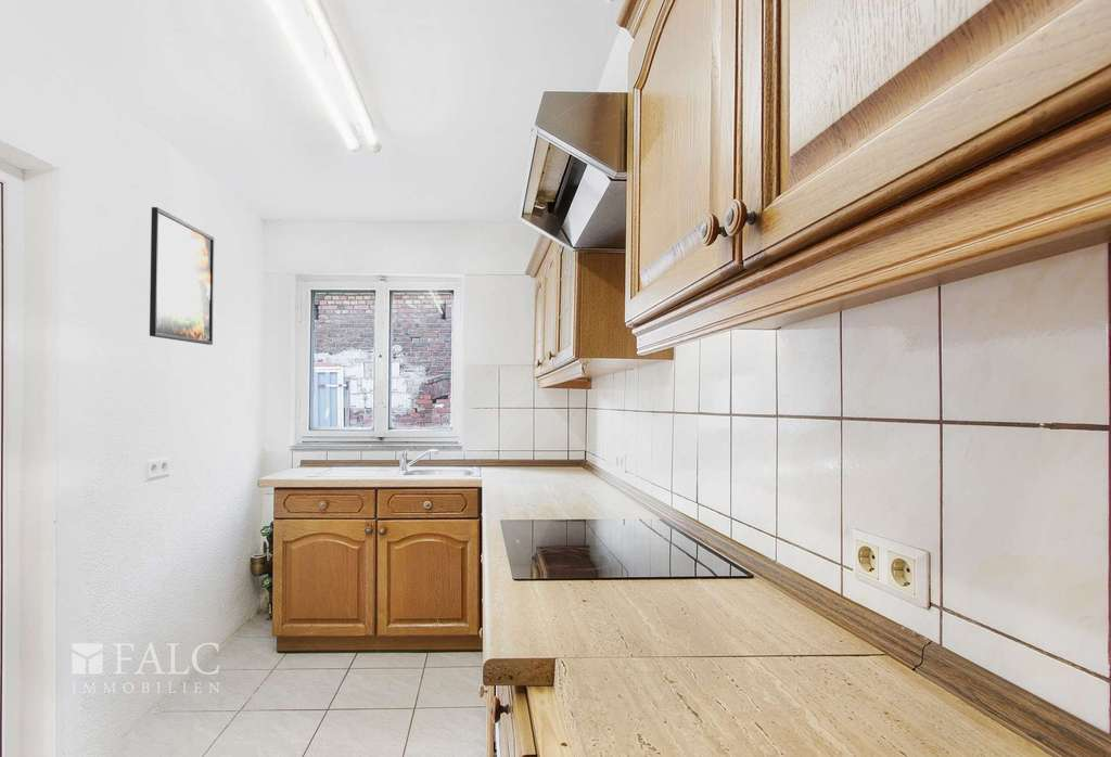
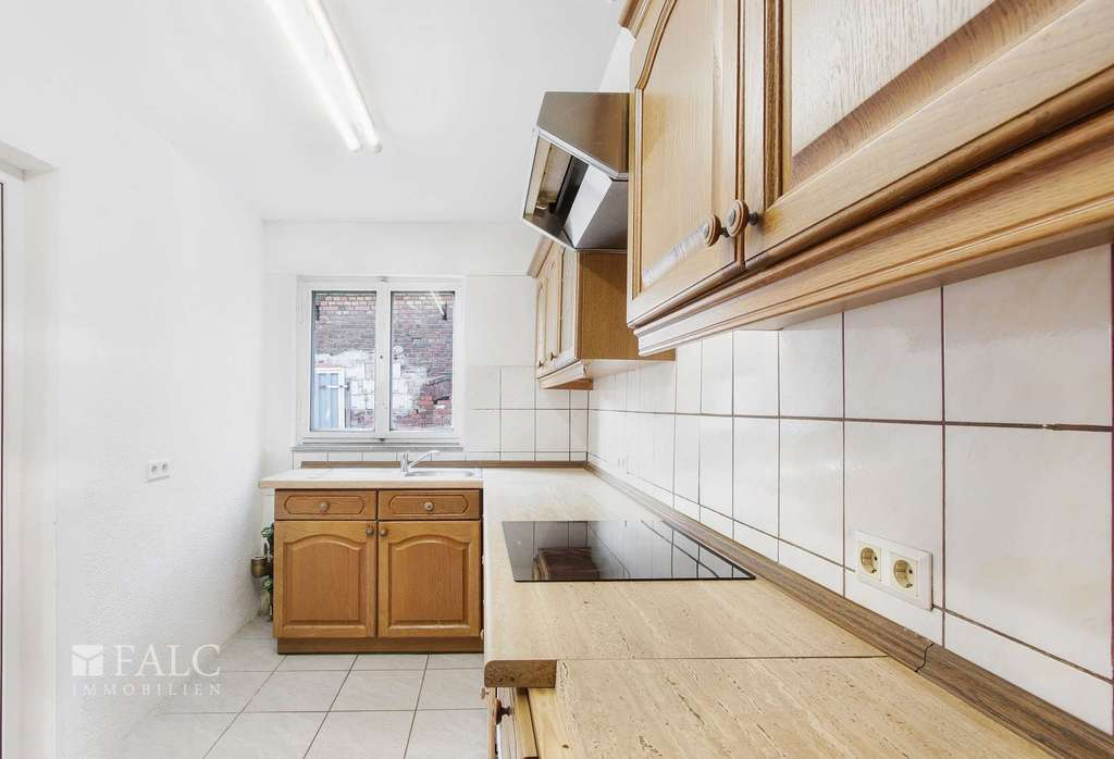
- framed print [149,206,215,346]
